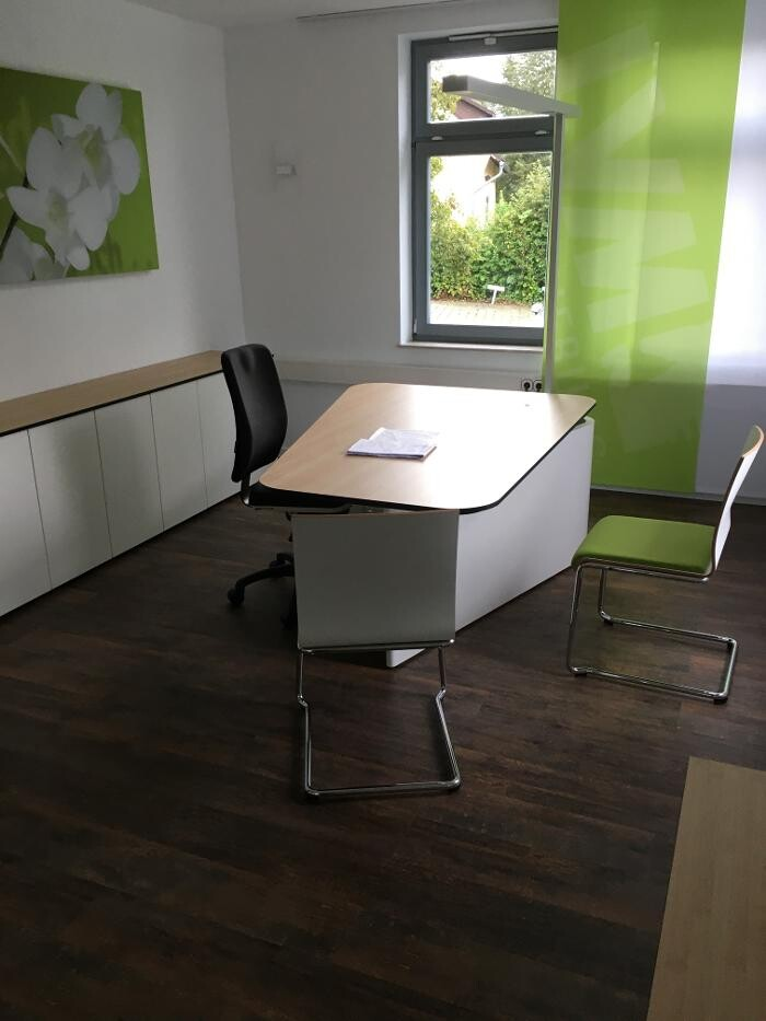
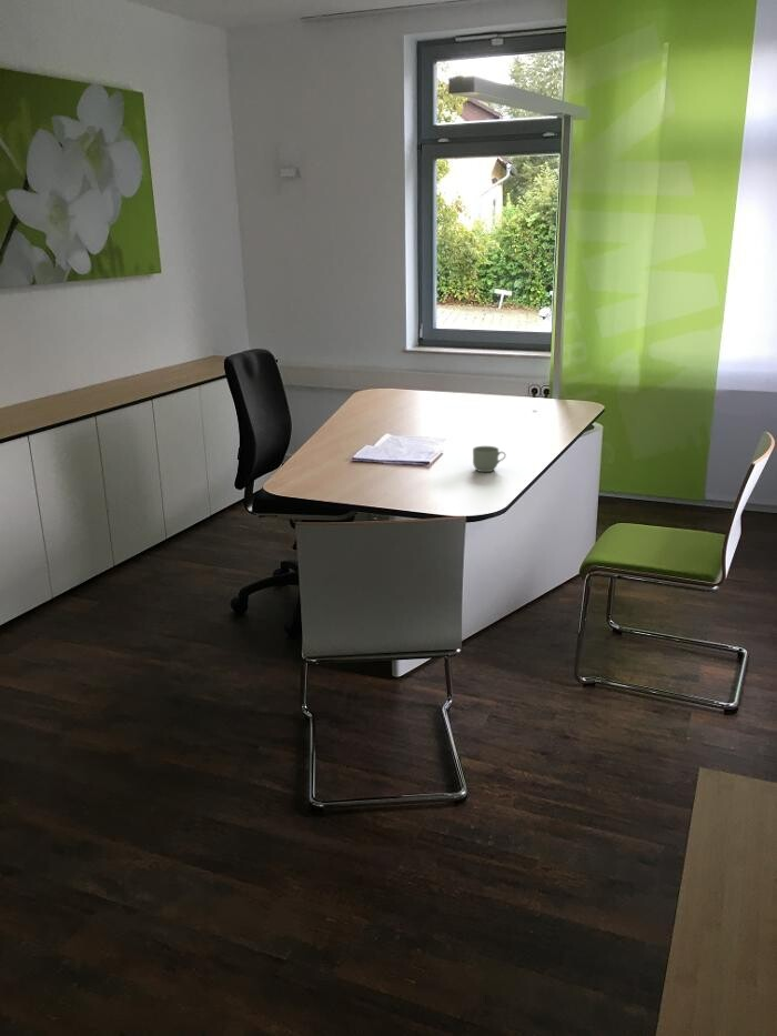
+ mug [472,445,507,473]
